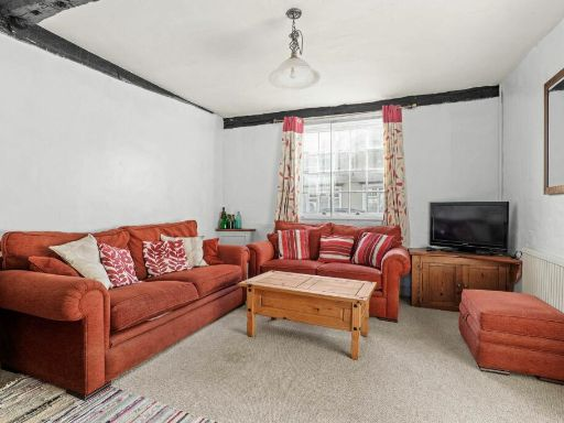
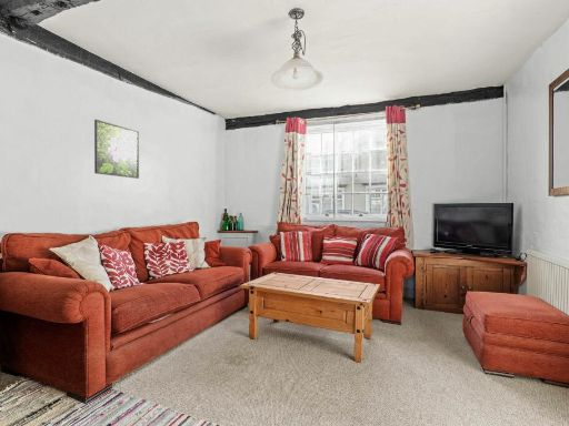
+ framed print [93,119,140,180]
